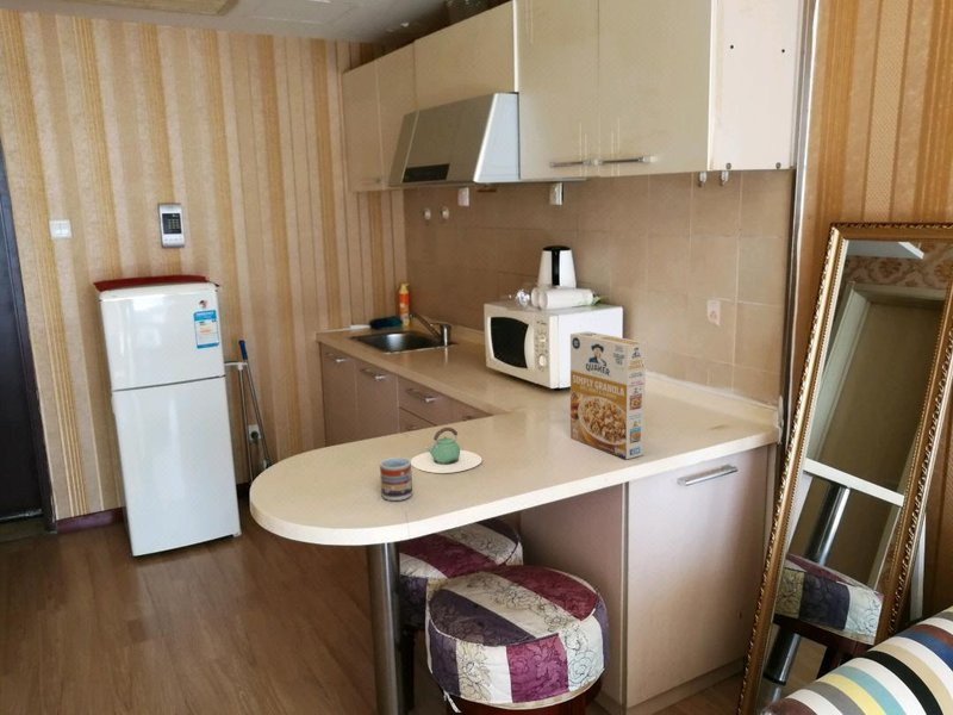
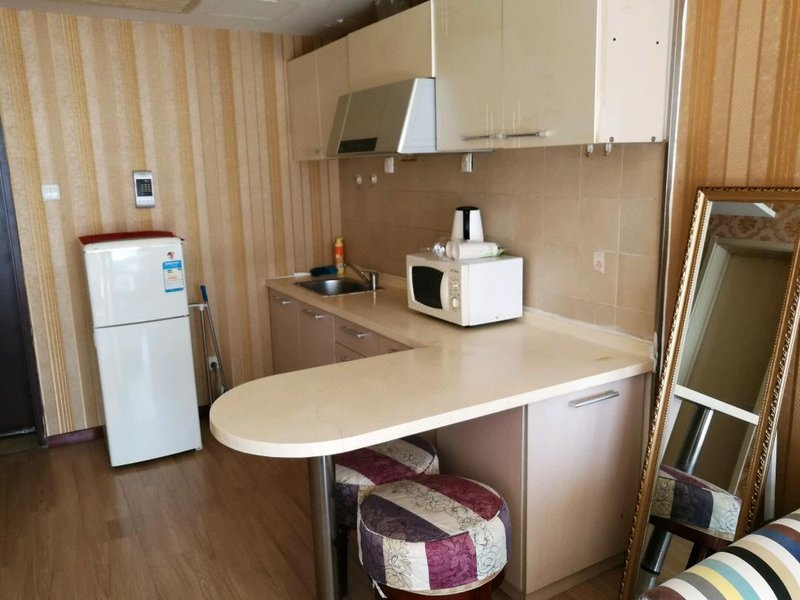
- teapot [410,427,484,474]
- cup [379,456,413,502]
- cereal box [569,330,647,460]
